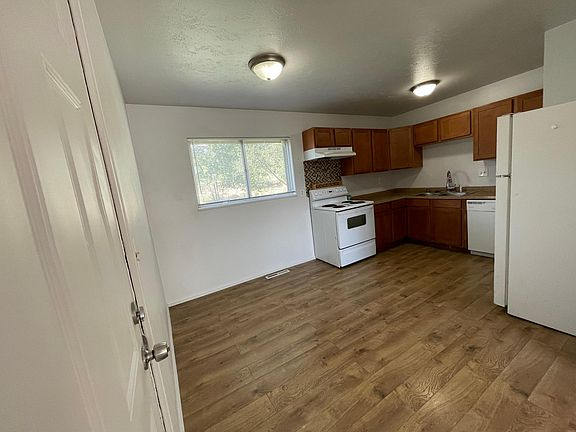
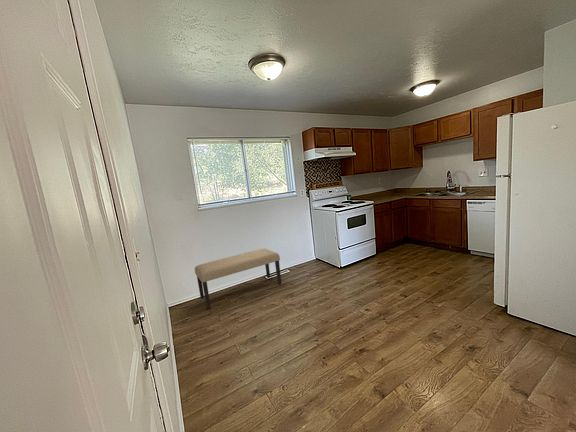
+ bench [194,248,282,310]
